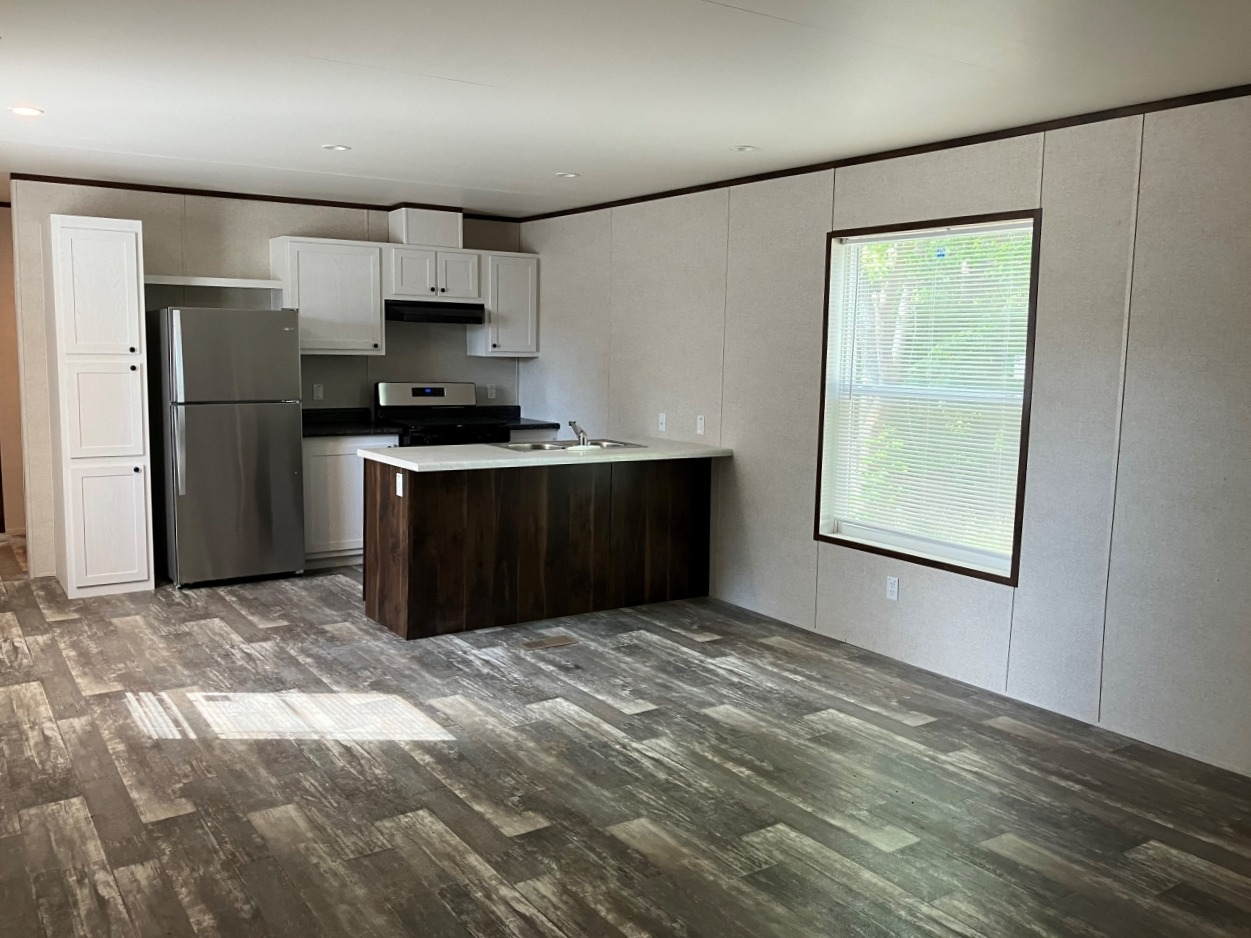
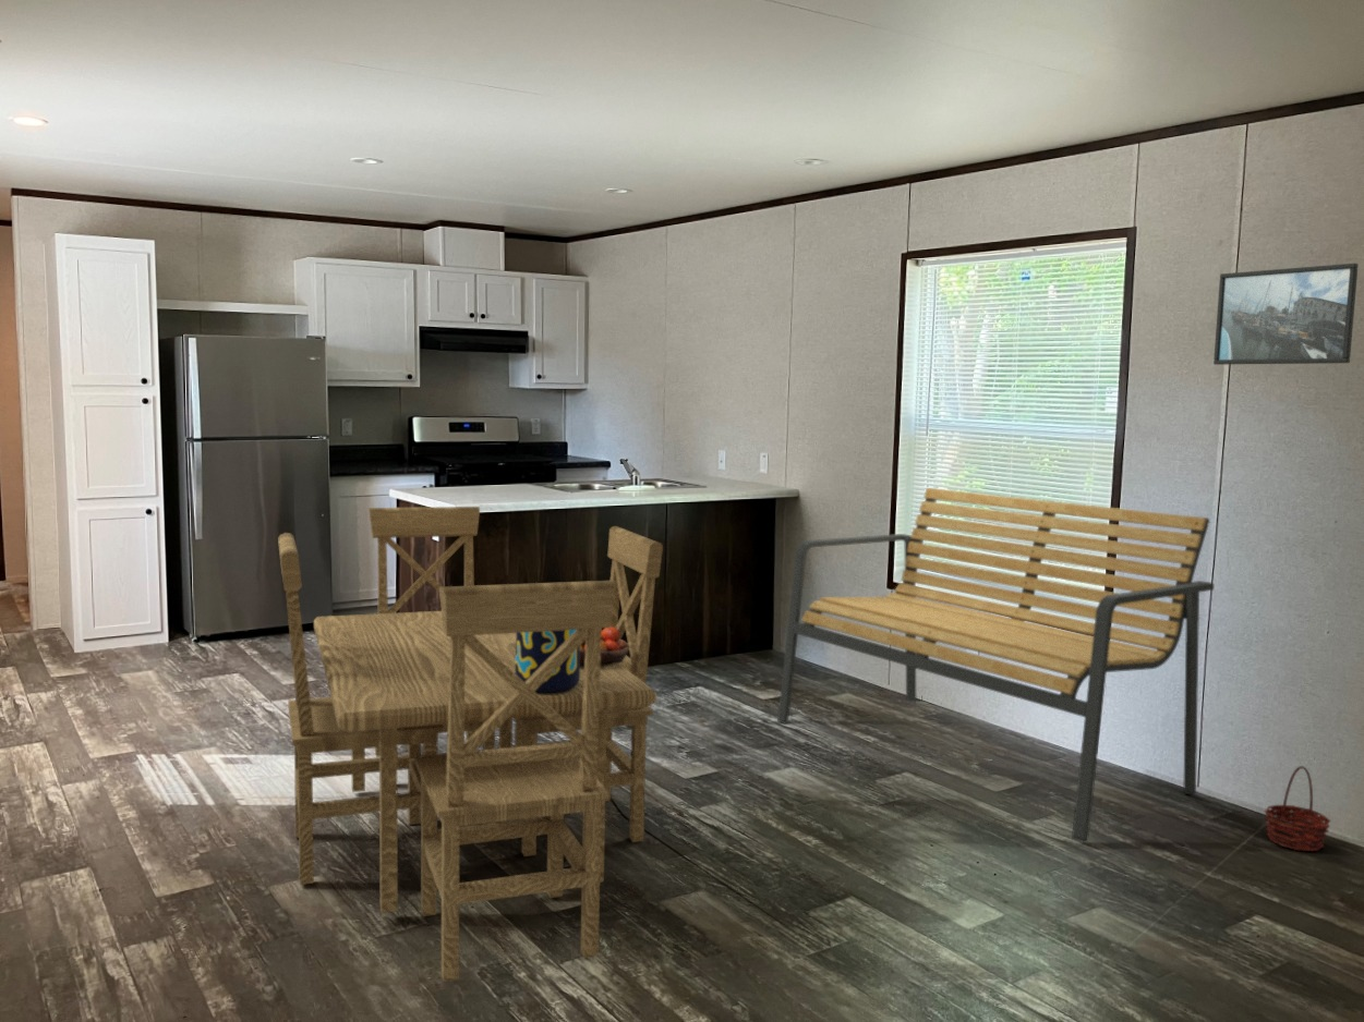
+ dining set [277,506,664,983]
+ vase [516,630,580,693]
+ fruit bowl [580,628,629,665]
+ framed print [1212,263,1360,366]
+ bench [776,487,1215,843]
+ basket [1264,765,1331,852]
